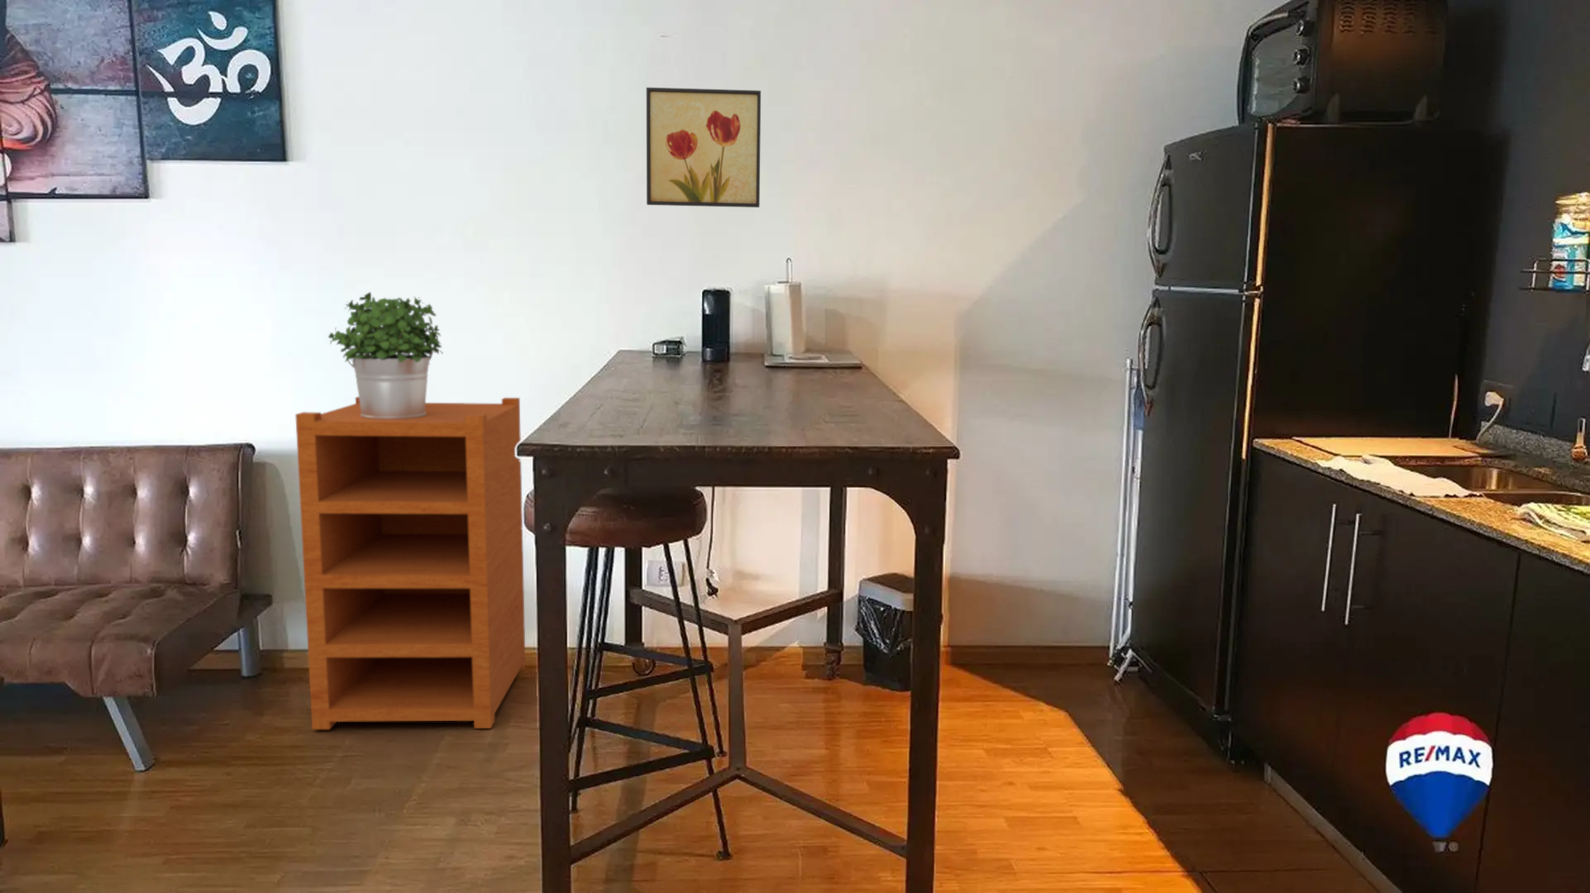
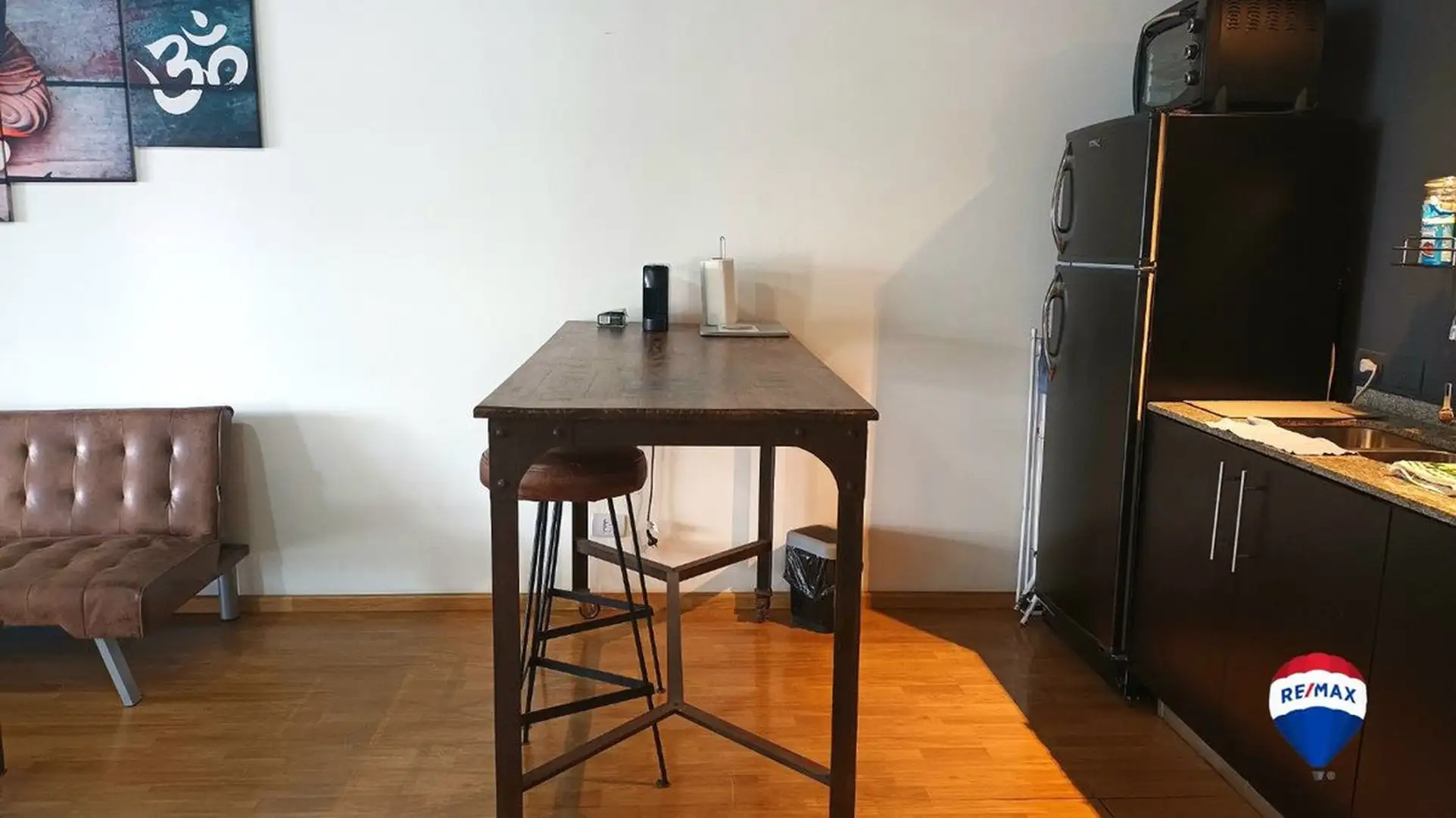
- potted plant [328,291,443,419]
- wall art [645,87,761,209]
- cupboard [295,396,526,730]
